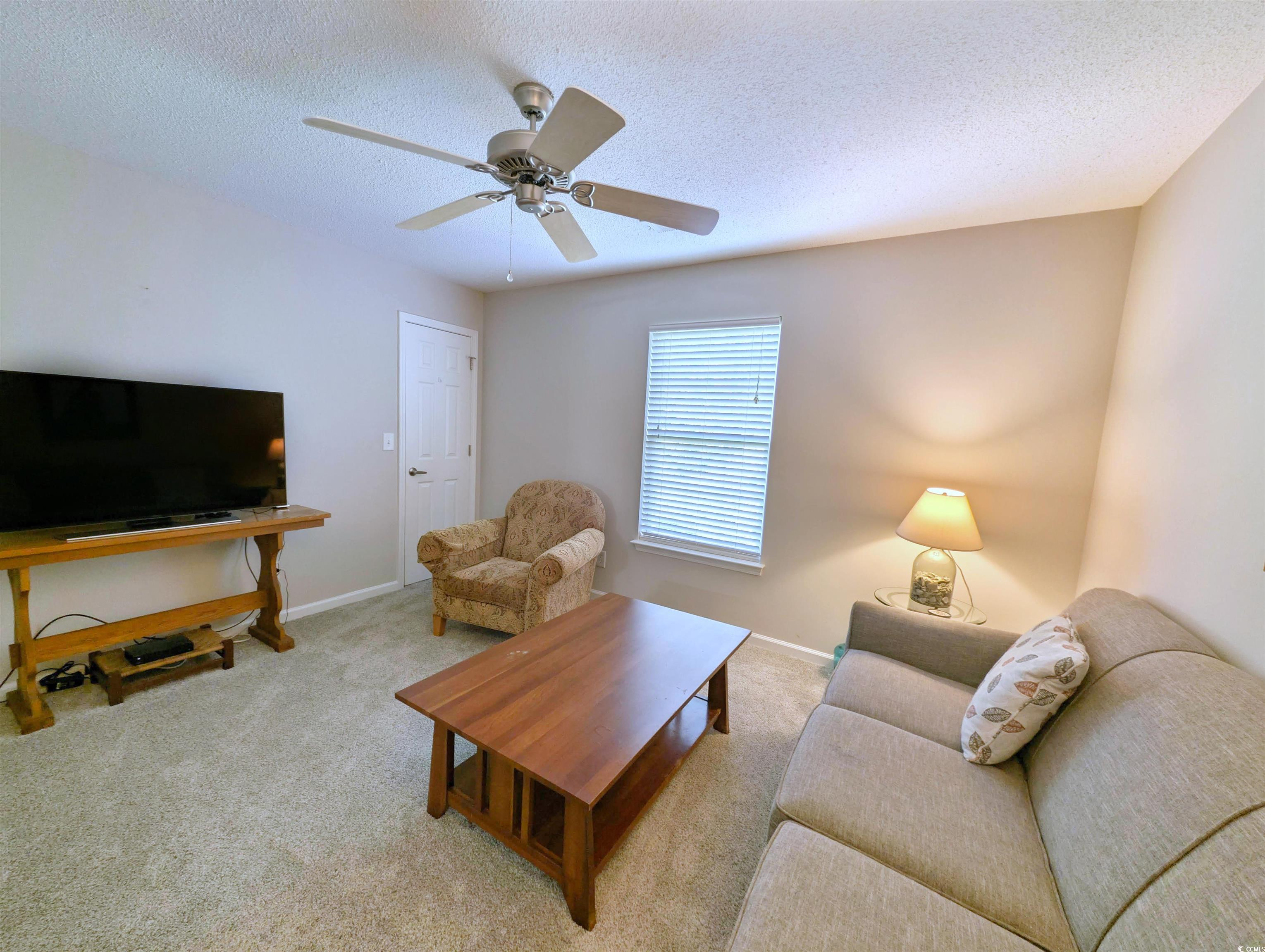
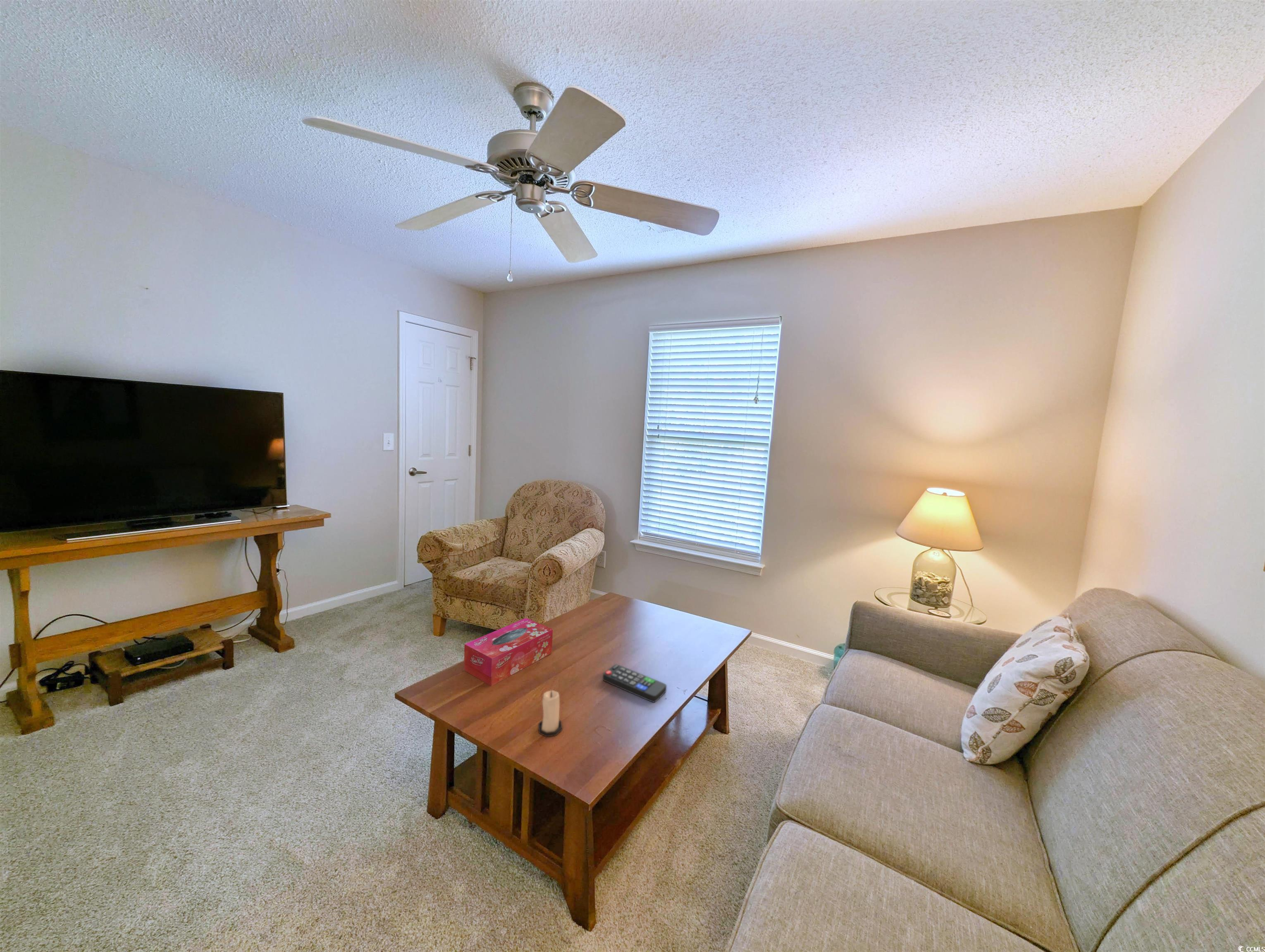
+ remote control [602,664,667,703]
+ candle [538,690,563,737]
+ tissue box [464,617,553,686]
